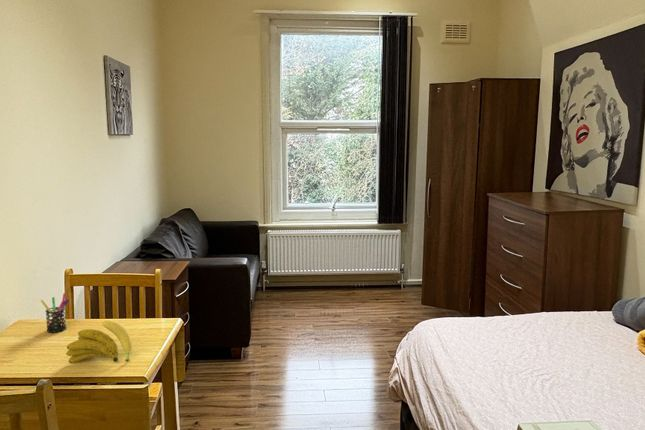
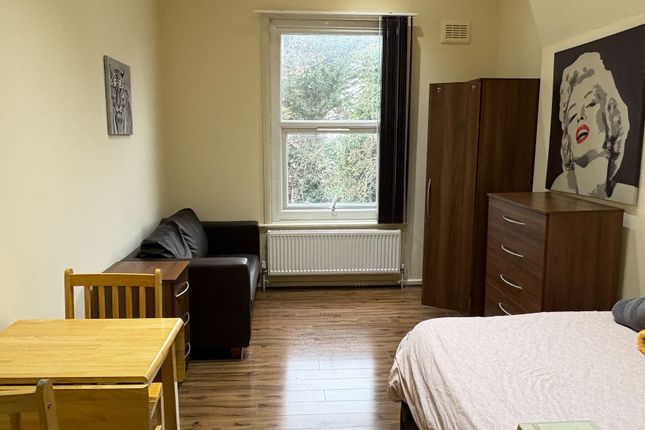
- banana [65,319,133,364]
- pen holder [40,292,70,333]
